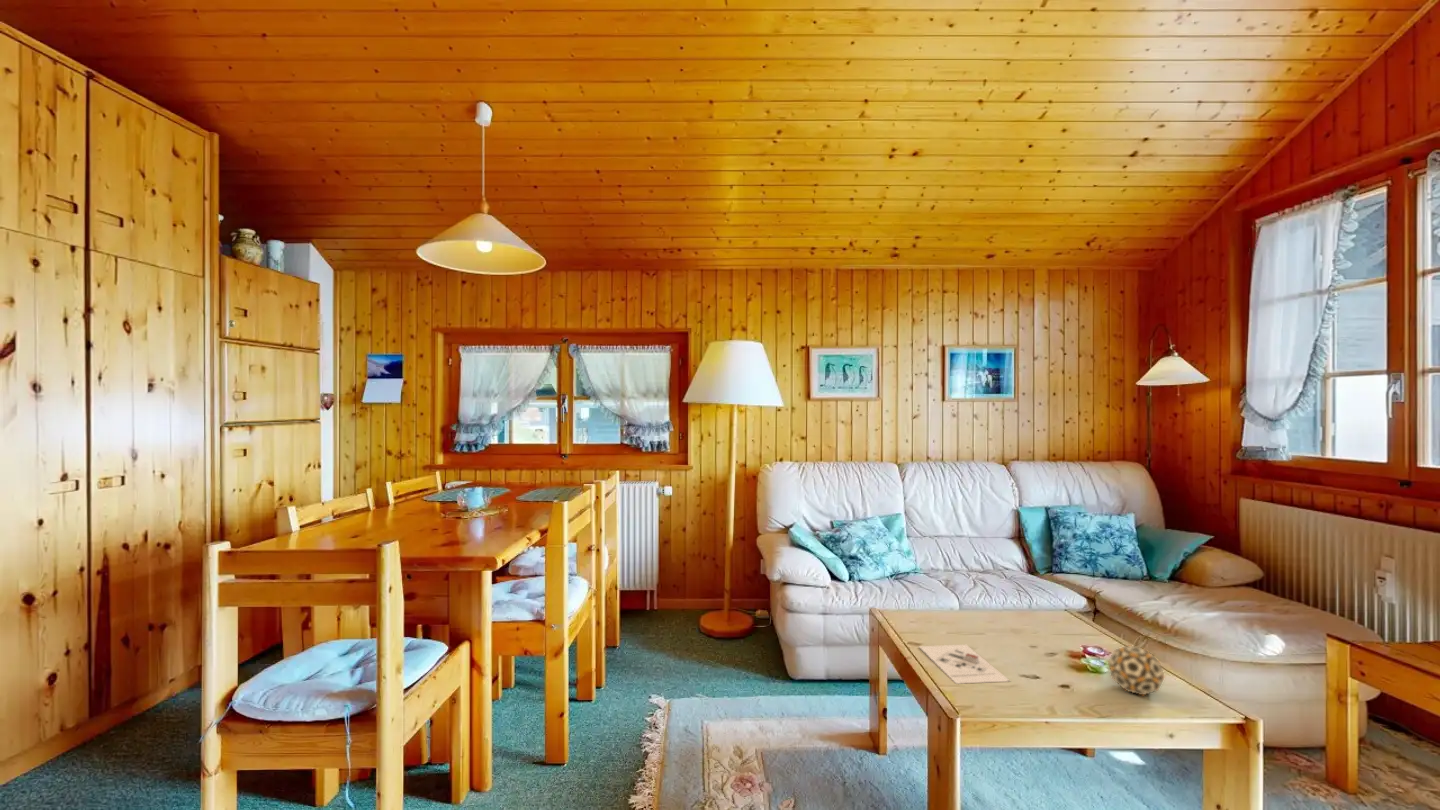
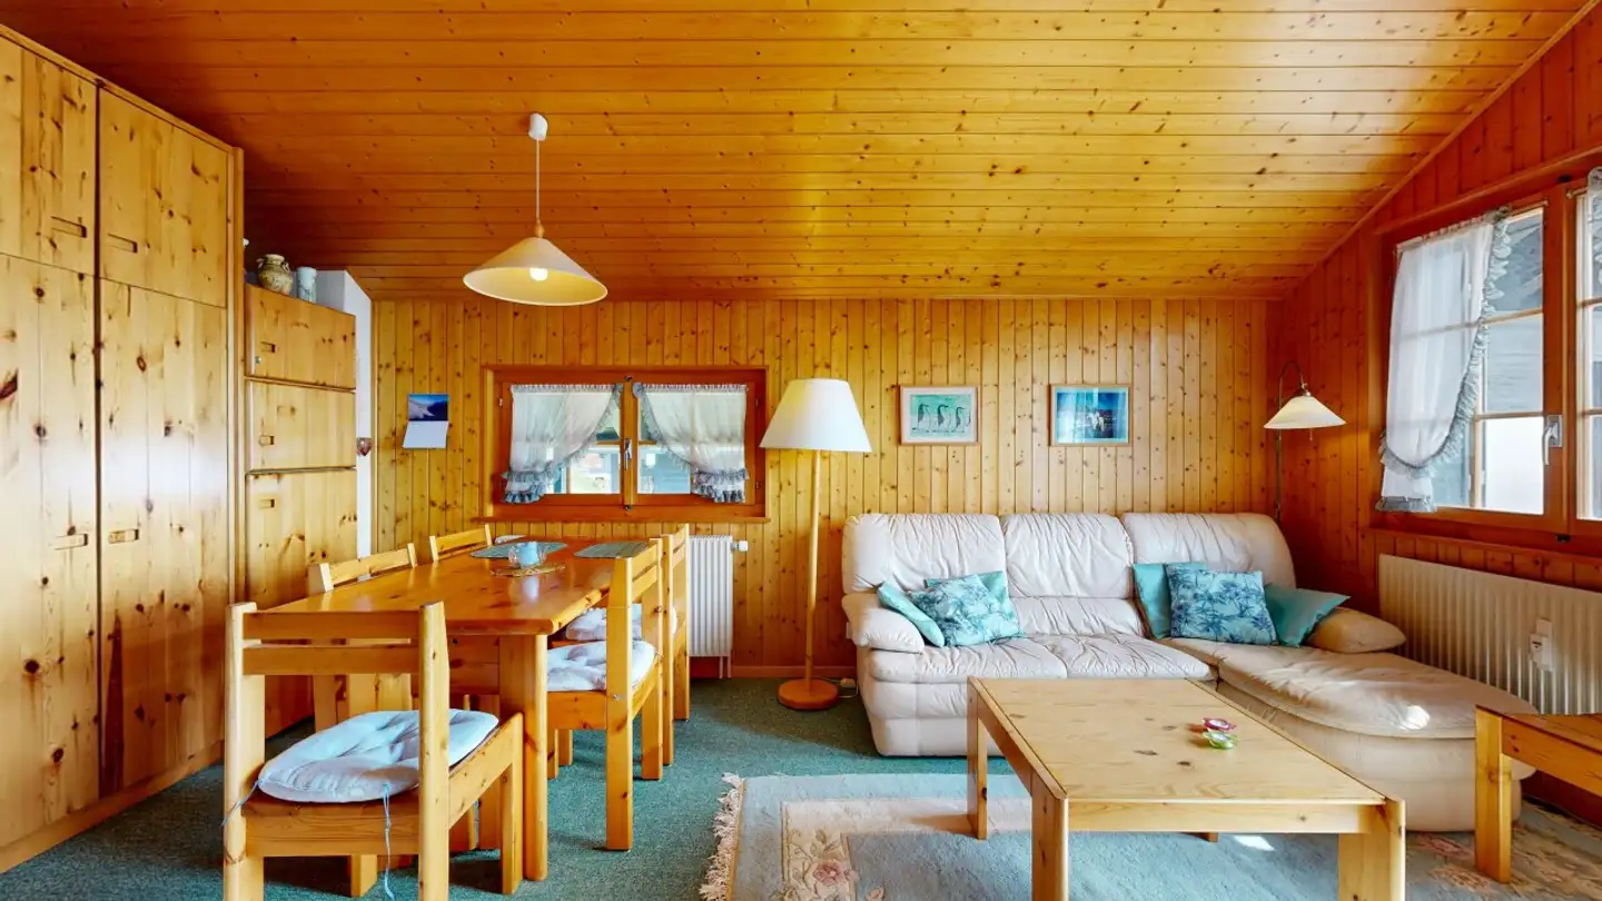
- decorative ball [1107,644,1165,696]
- architectural model [918,644,1011,685]
